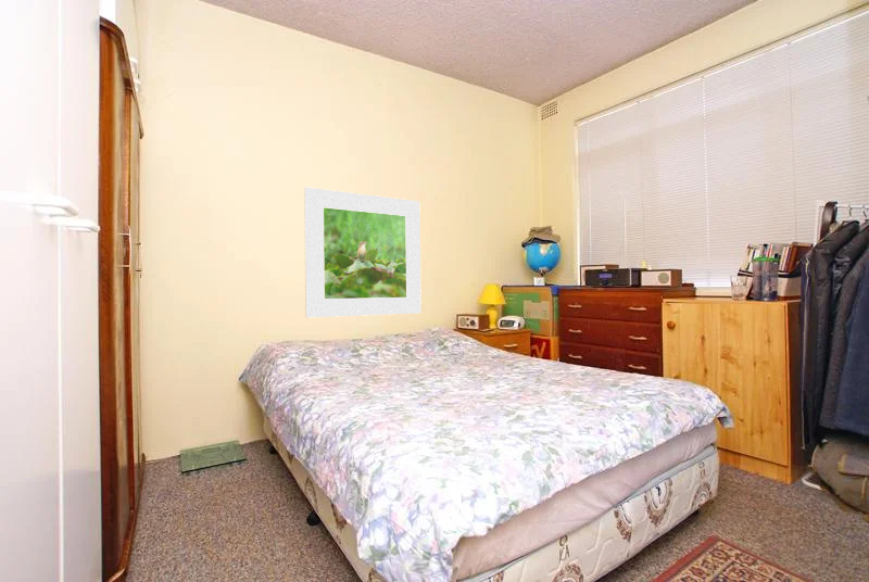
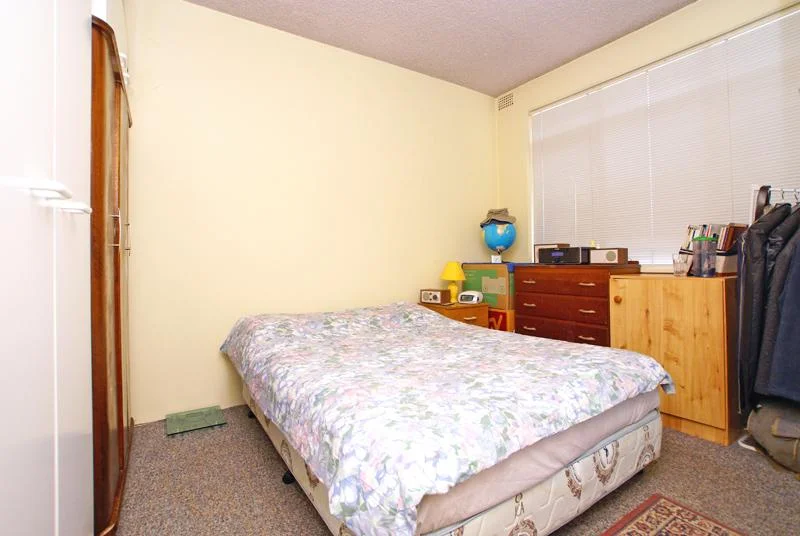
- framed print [303,187,423,319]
